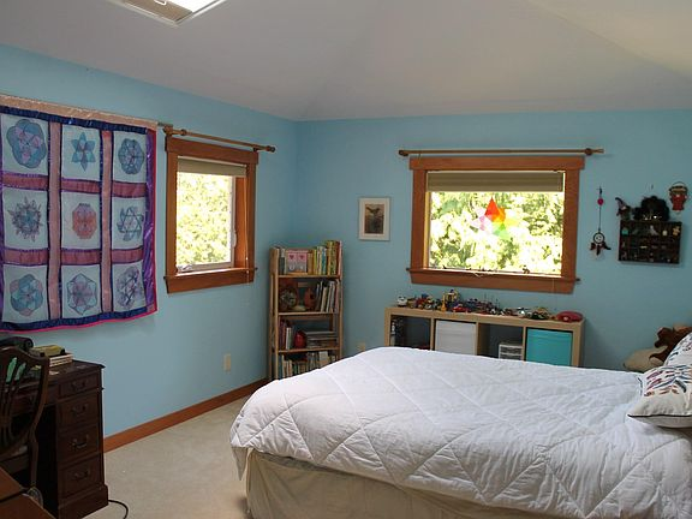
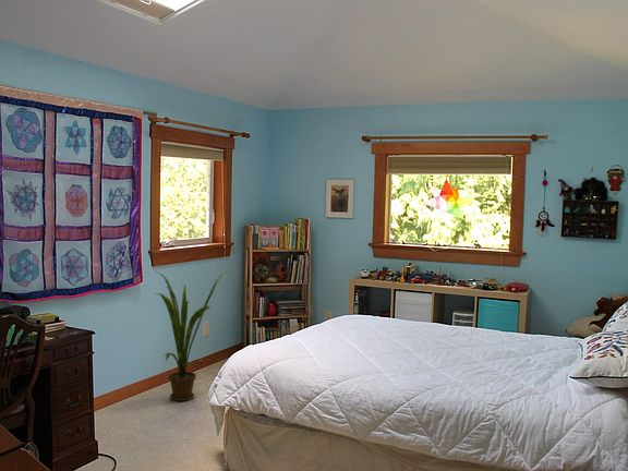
+ house plant [153,269,224,402]
